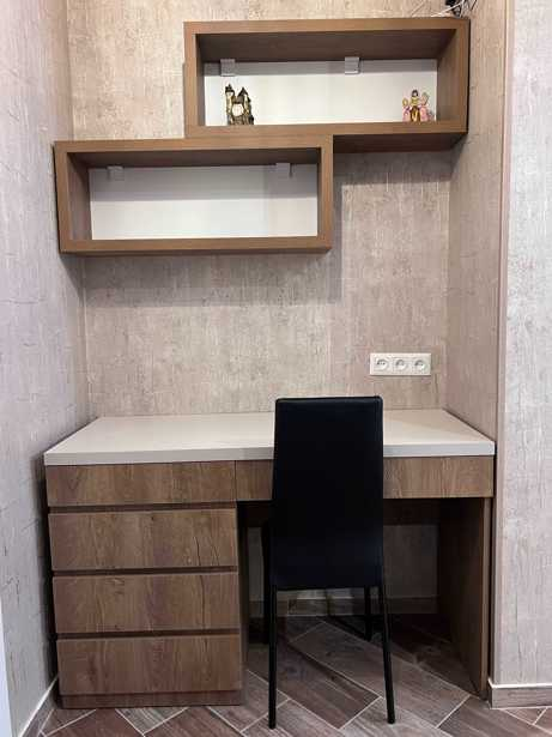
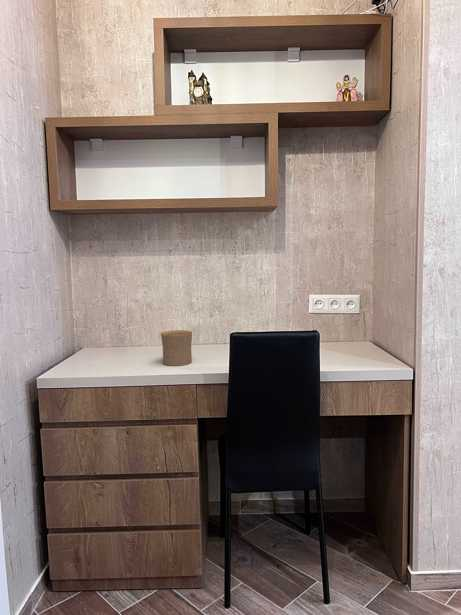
+ cup [160,329,193,367]
